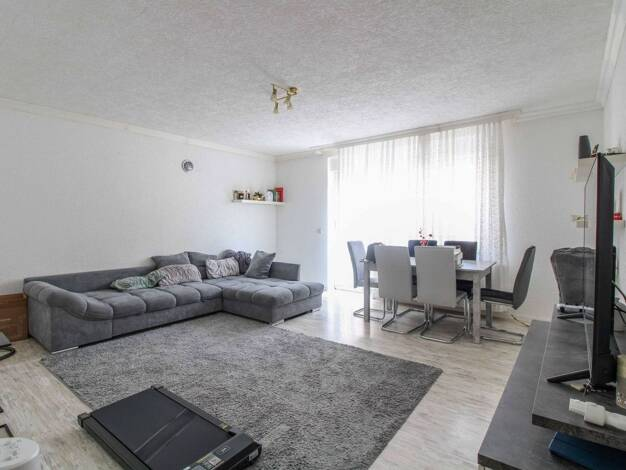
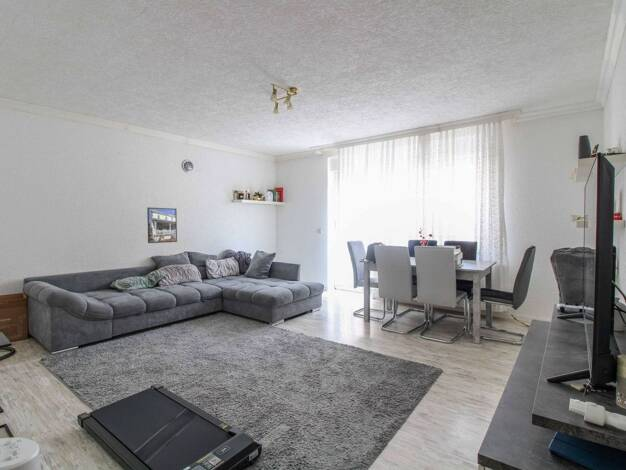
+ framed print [146,206,178,244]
